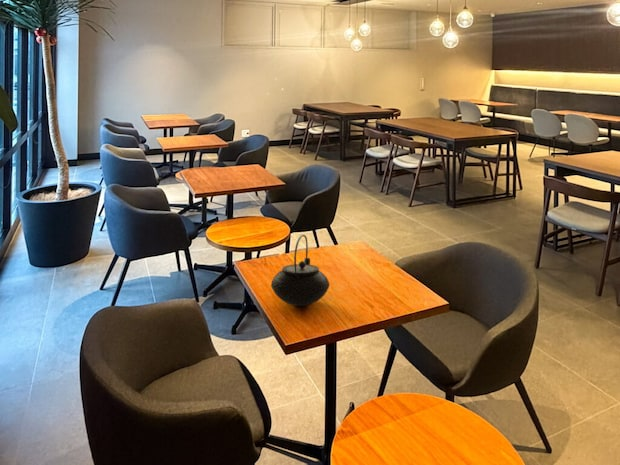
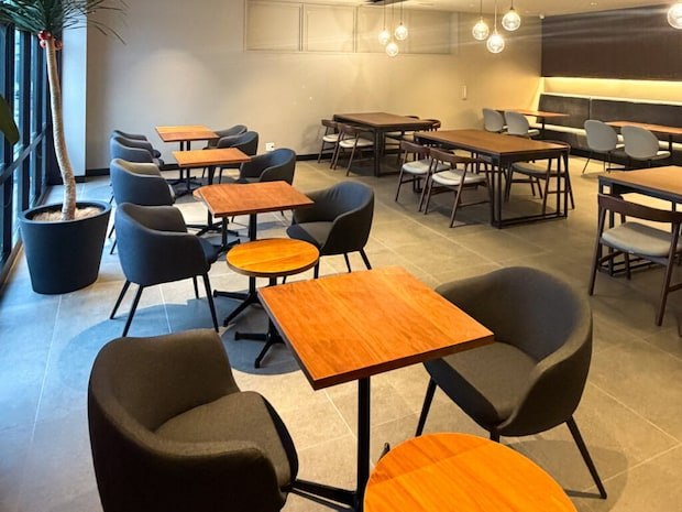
- teapot [270,234,330,307]
